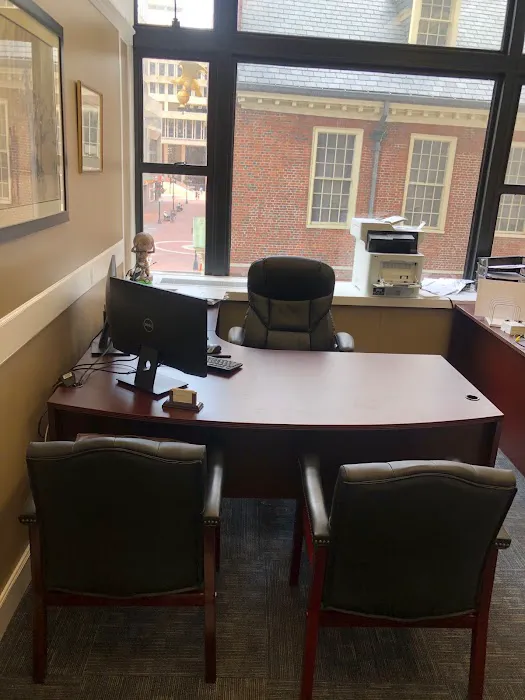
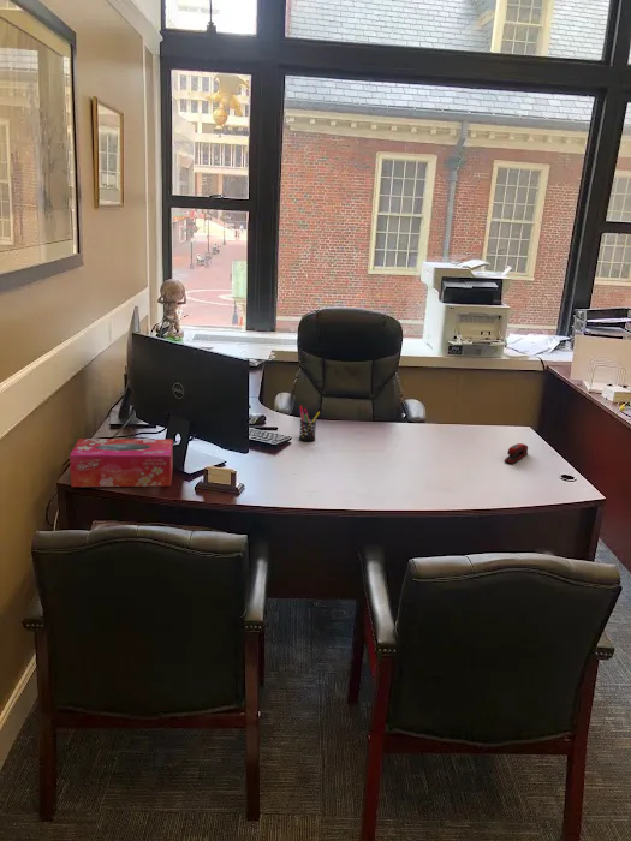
+ tissue box [69,437,174,488]
+ stapler [504,442,529,465]
+ pen holder [298,405,321,442]
